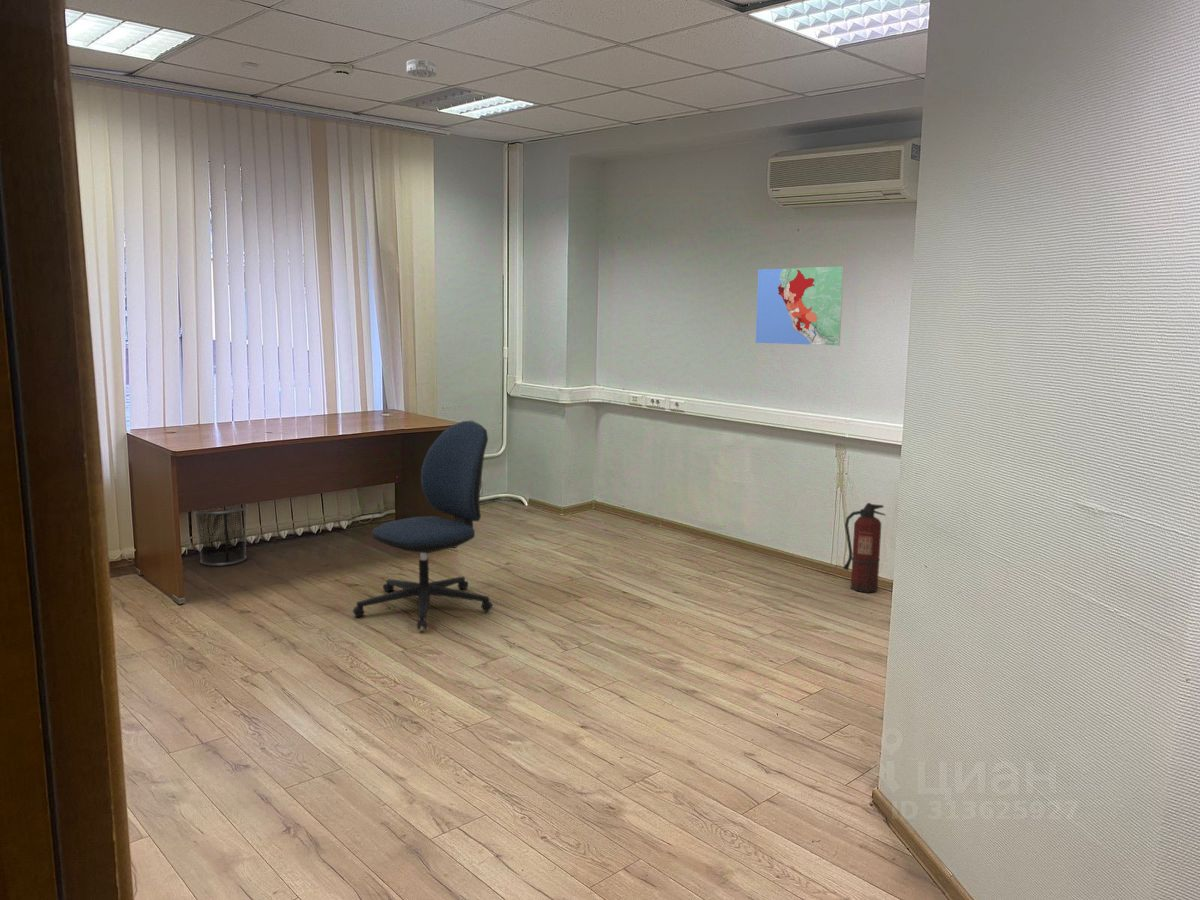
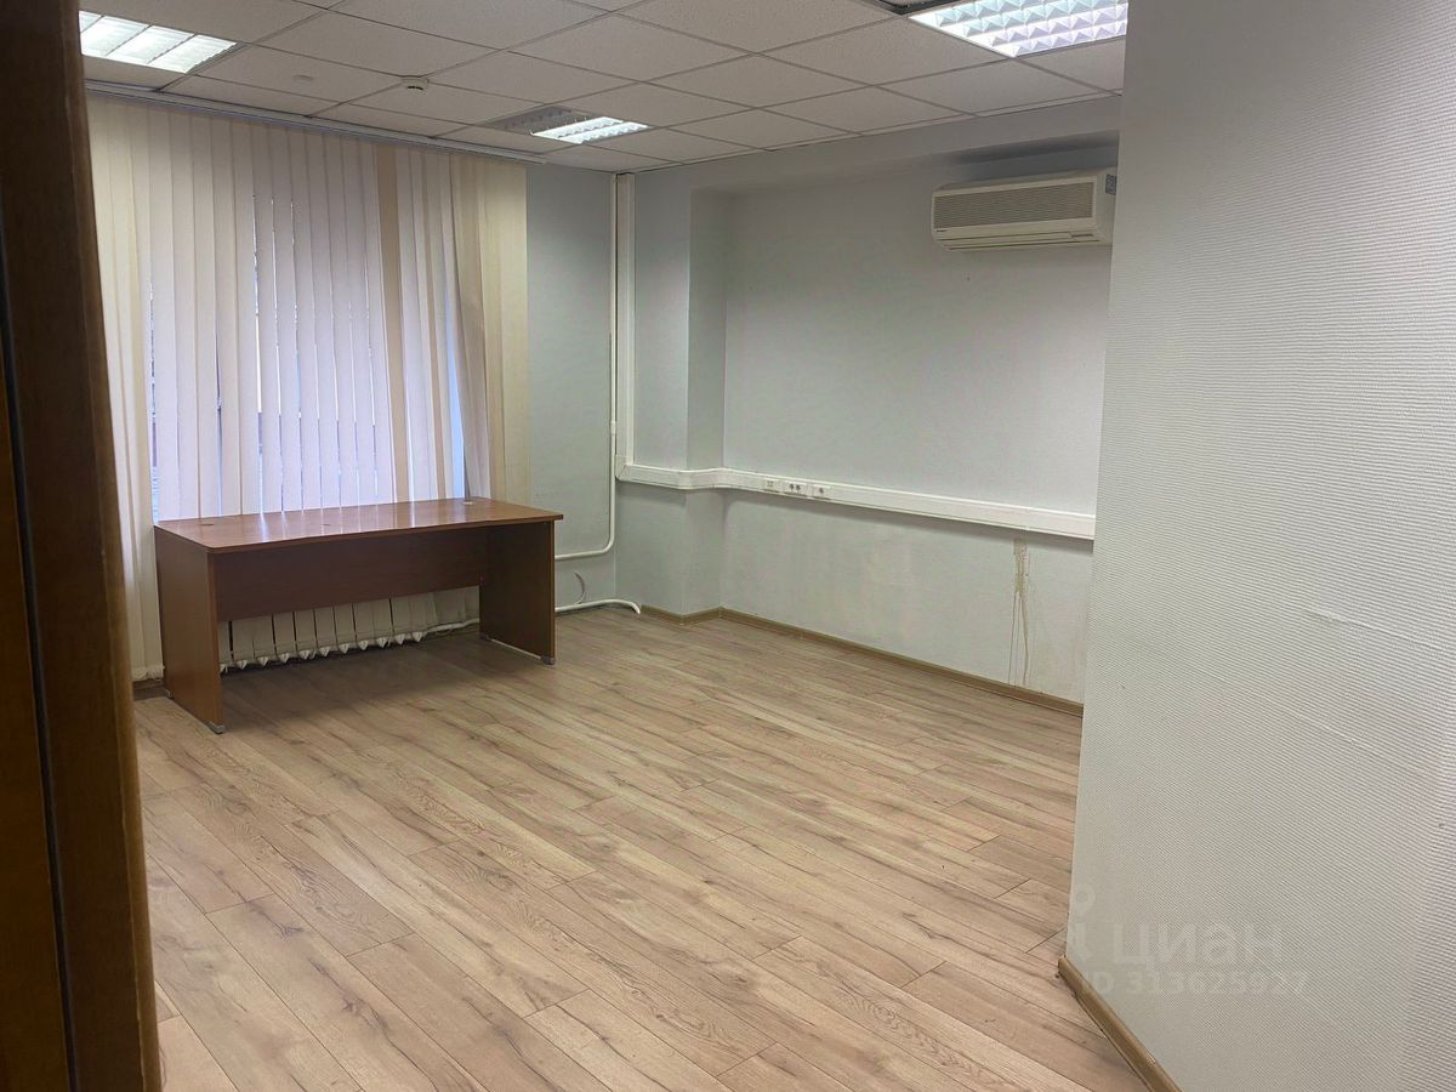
- smoke detector [406,58,438,78]
- fire extinguisher [842,502,887,594]
- map [755,265,845,346]
- waste bin [193,503,249,567]
- office chair [352,420,494,631]
